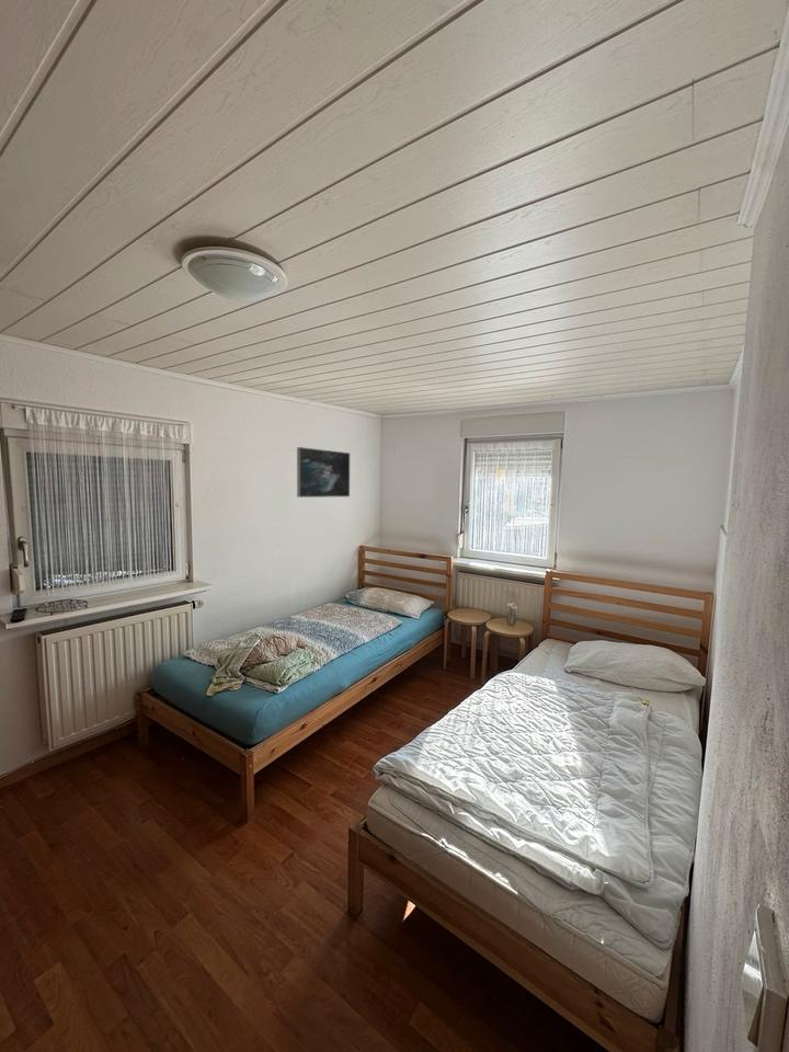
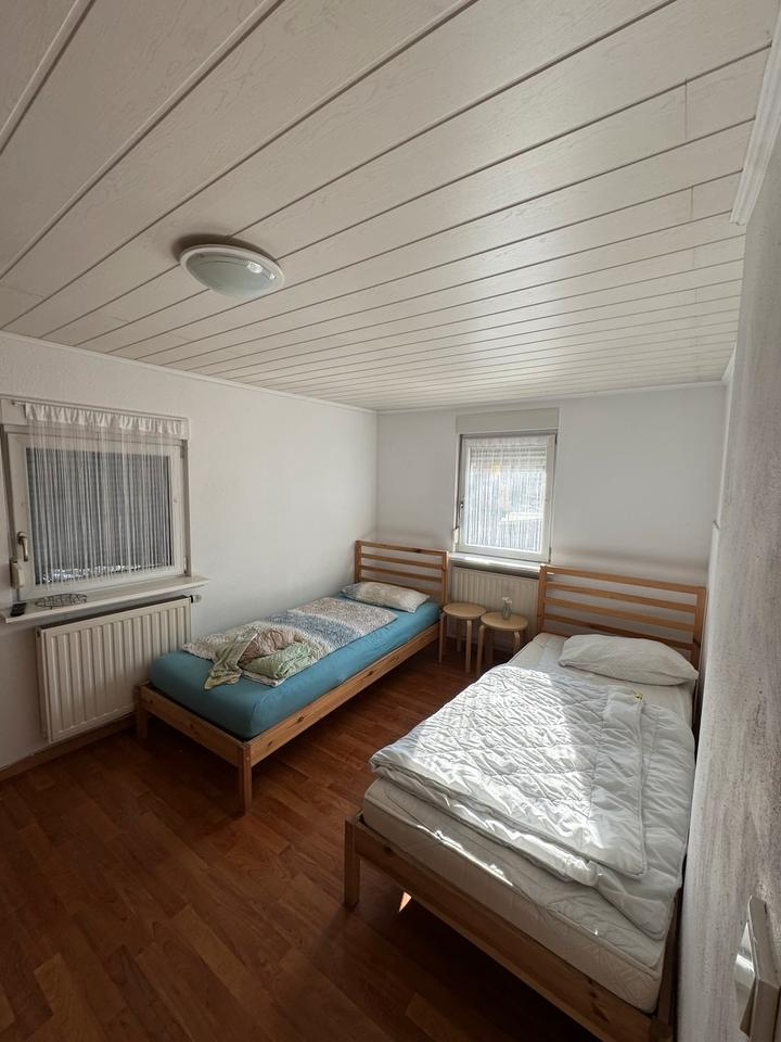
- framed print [296,446,351,499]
